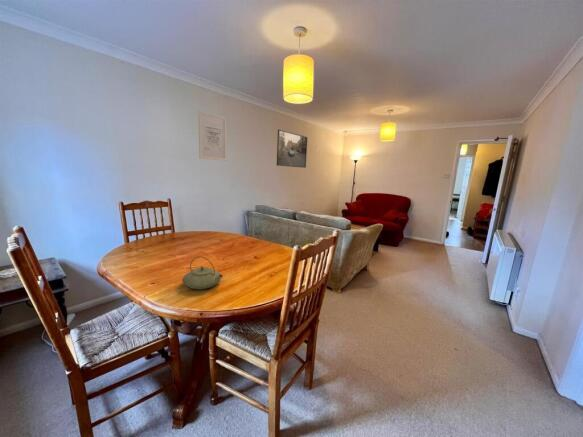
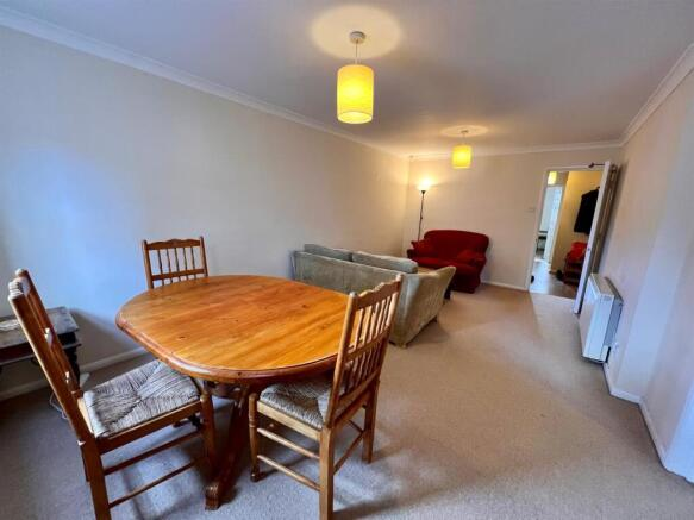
- wall art [197,109,227,162]
- teapot [181,255,224,290]
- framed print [276,129,308,169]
